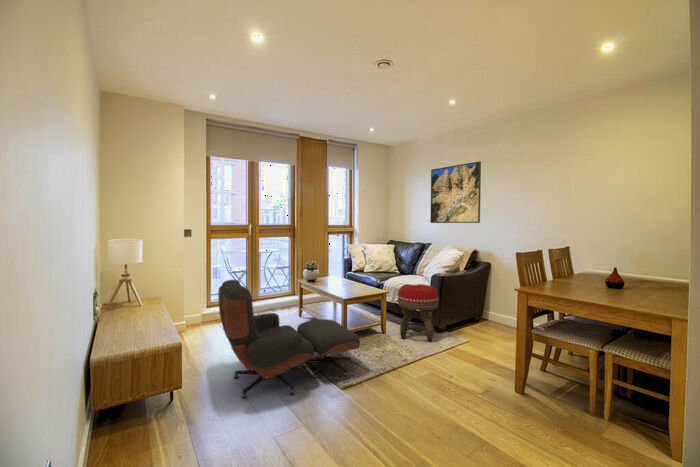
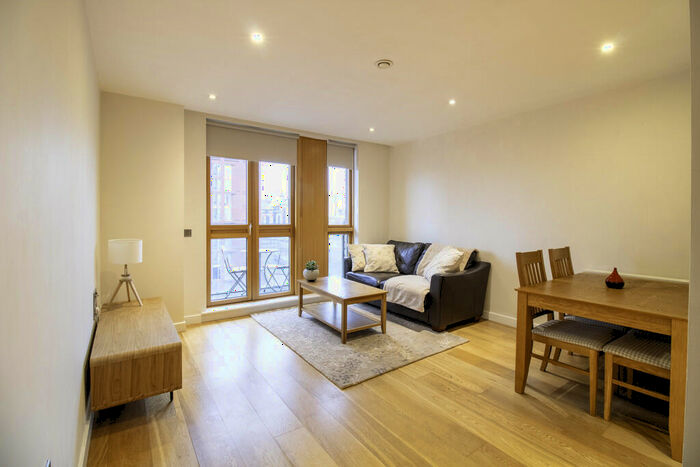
- lounge chair [217,279,361,399]
- footstool [396,283,440,343]
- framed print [429,160,482,224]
